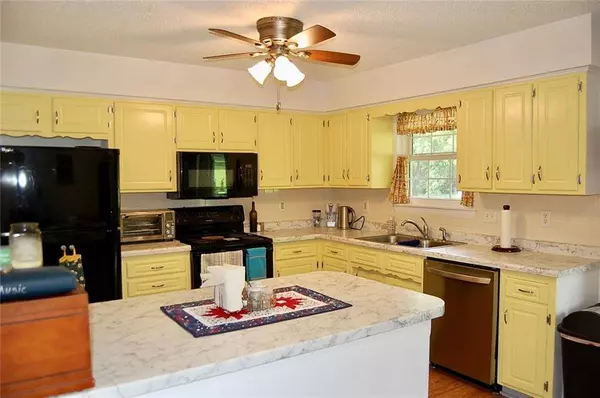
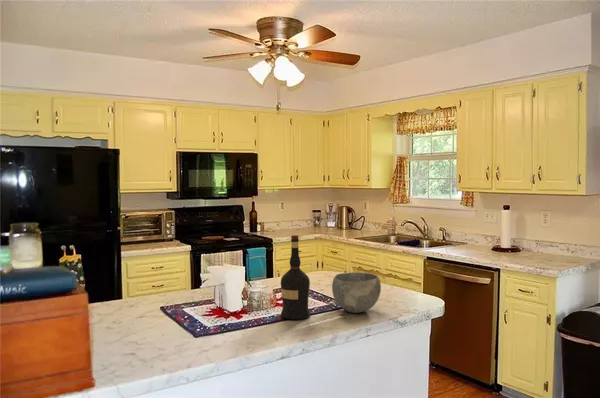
+ liquor [280,234,311,320]
+ bowl [331,271,382,314]
